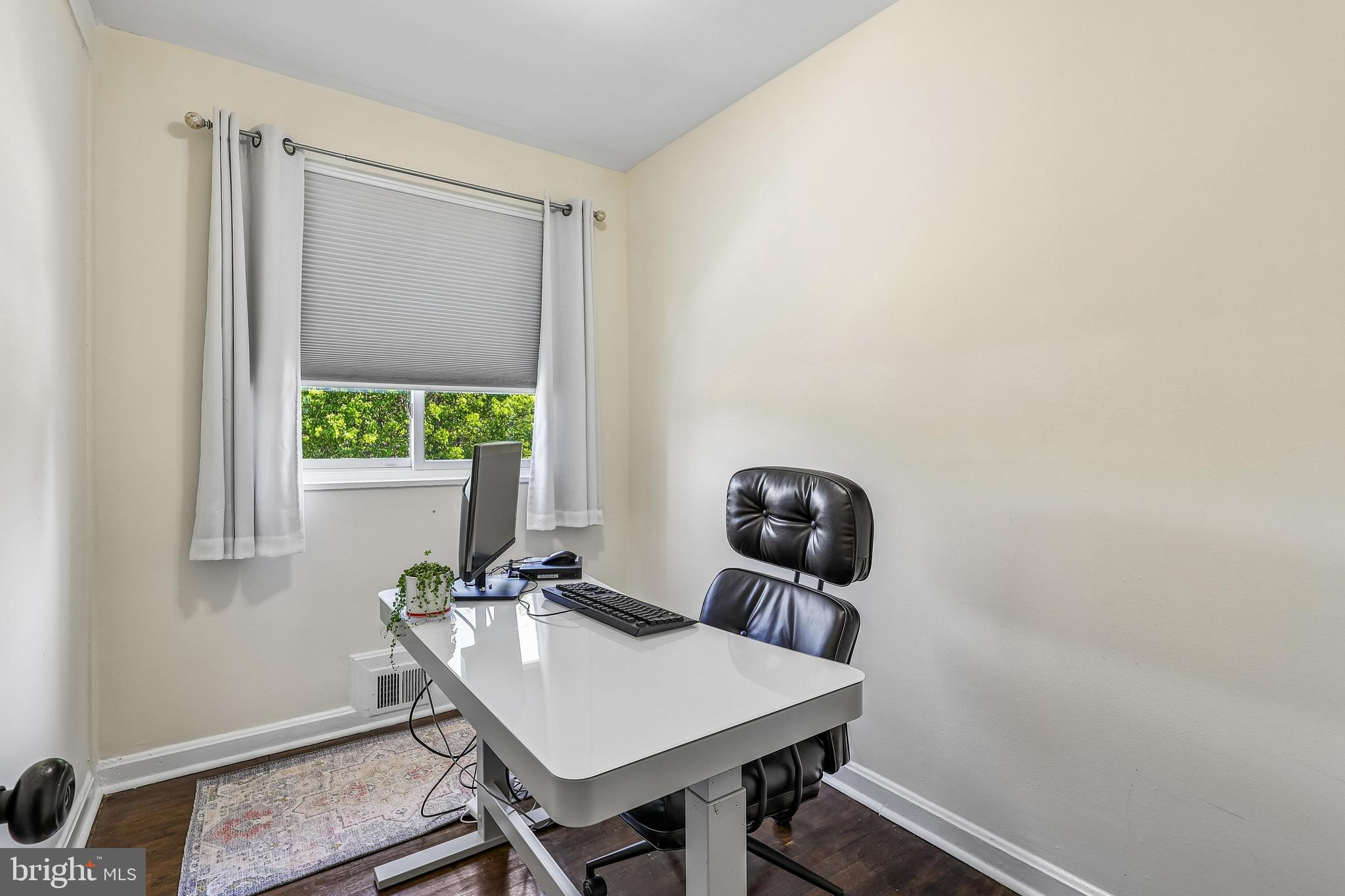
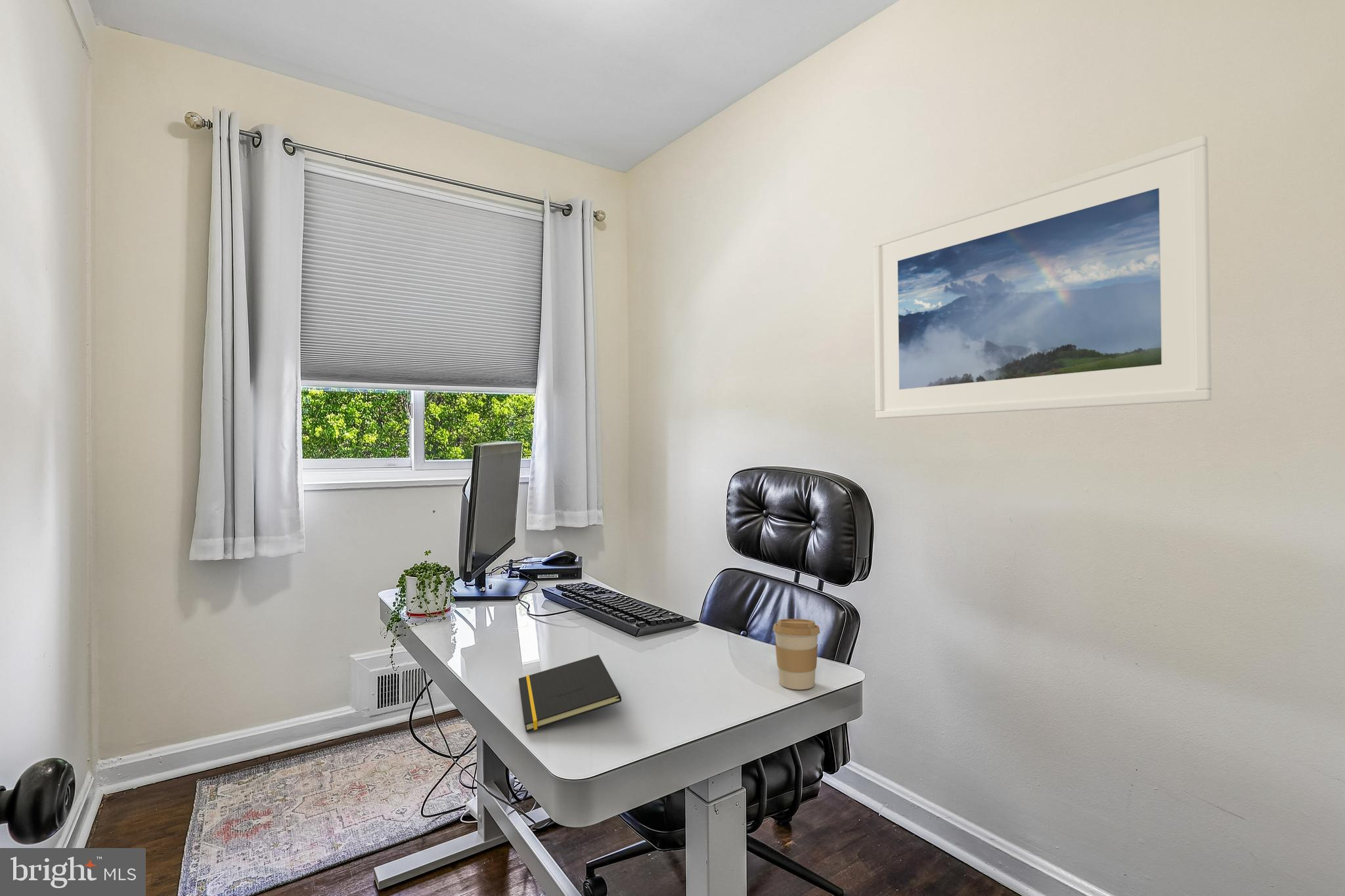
+ notepad [518,654,622,733]
+ coffee cup [772,618,821,690]
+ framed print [873,135,1212,419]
